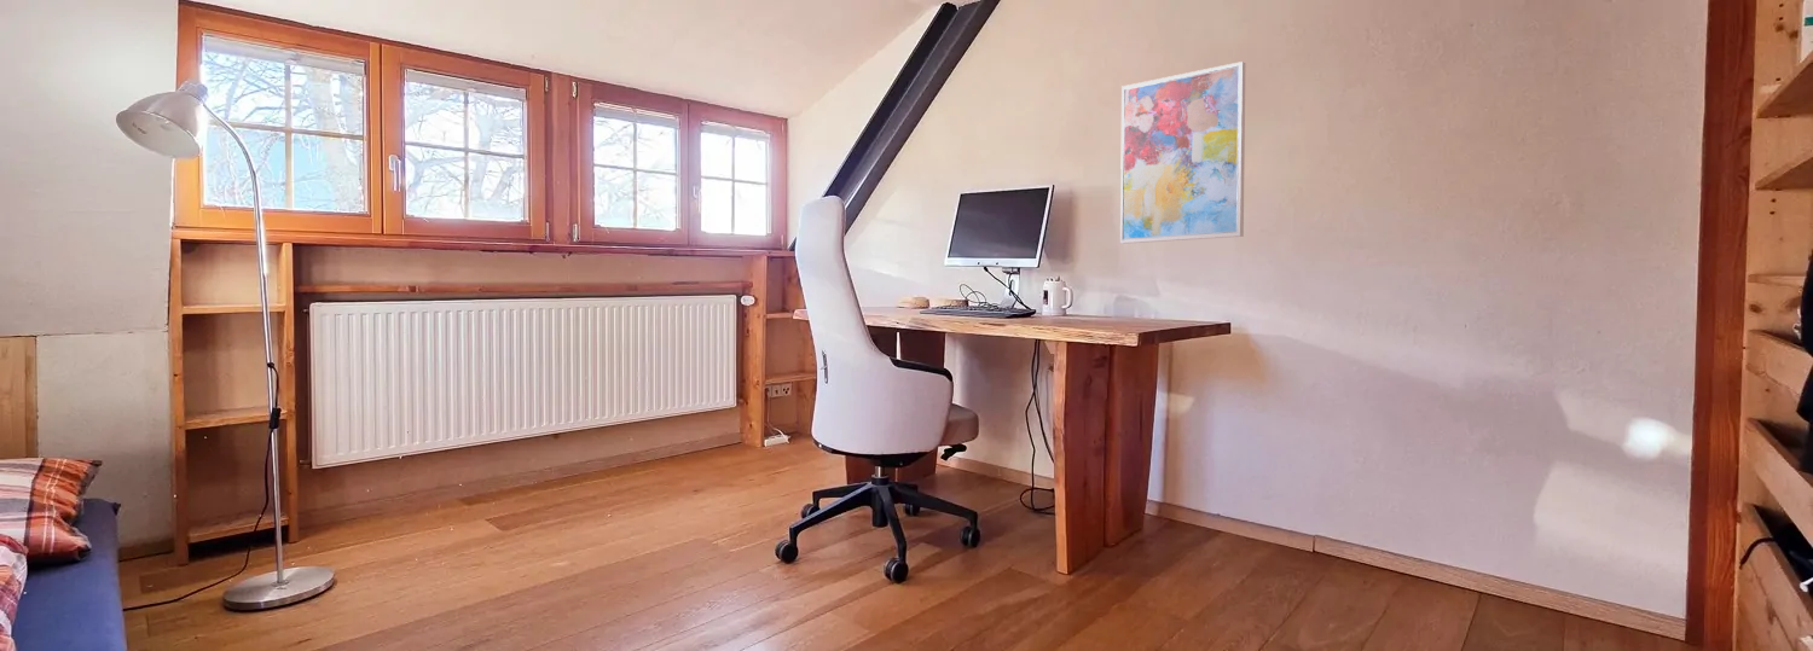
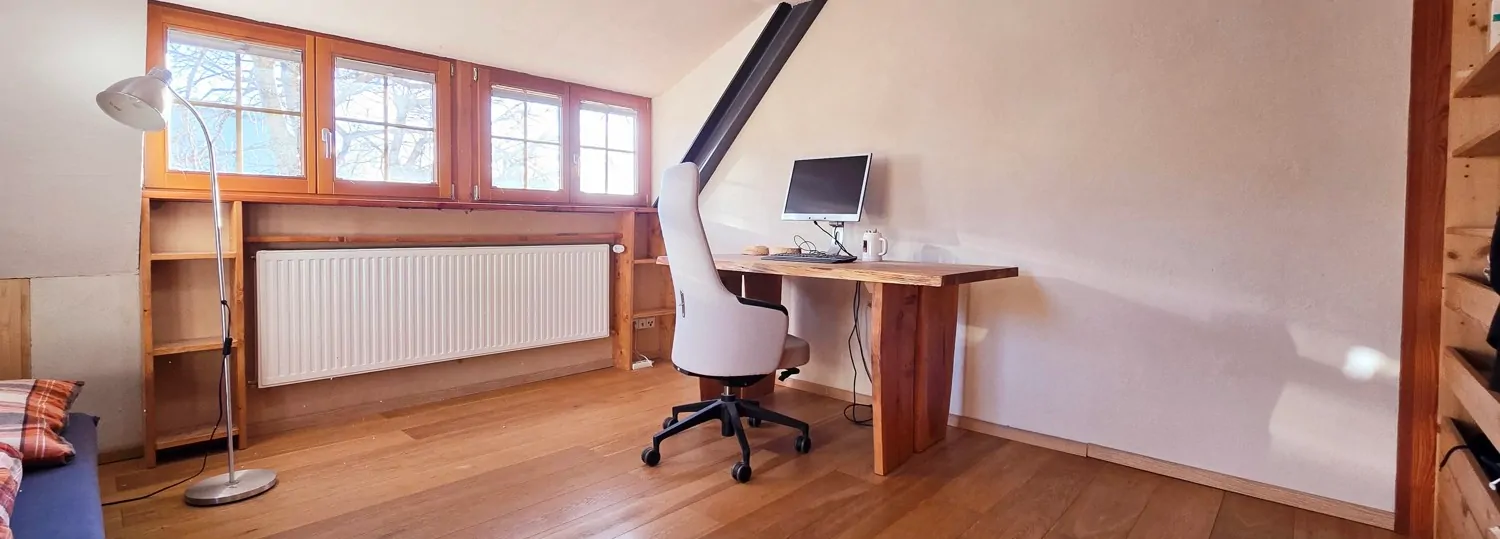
- wall art [1119,60,1246,245]
